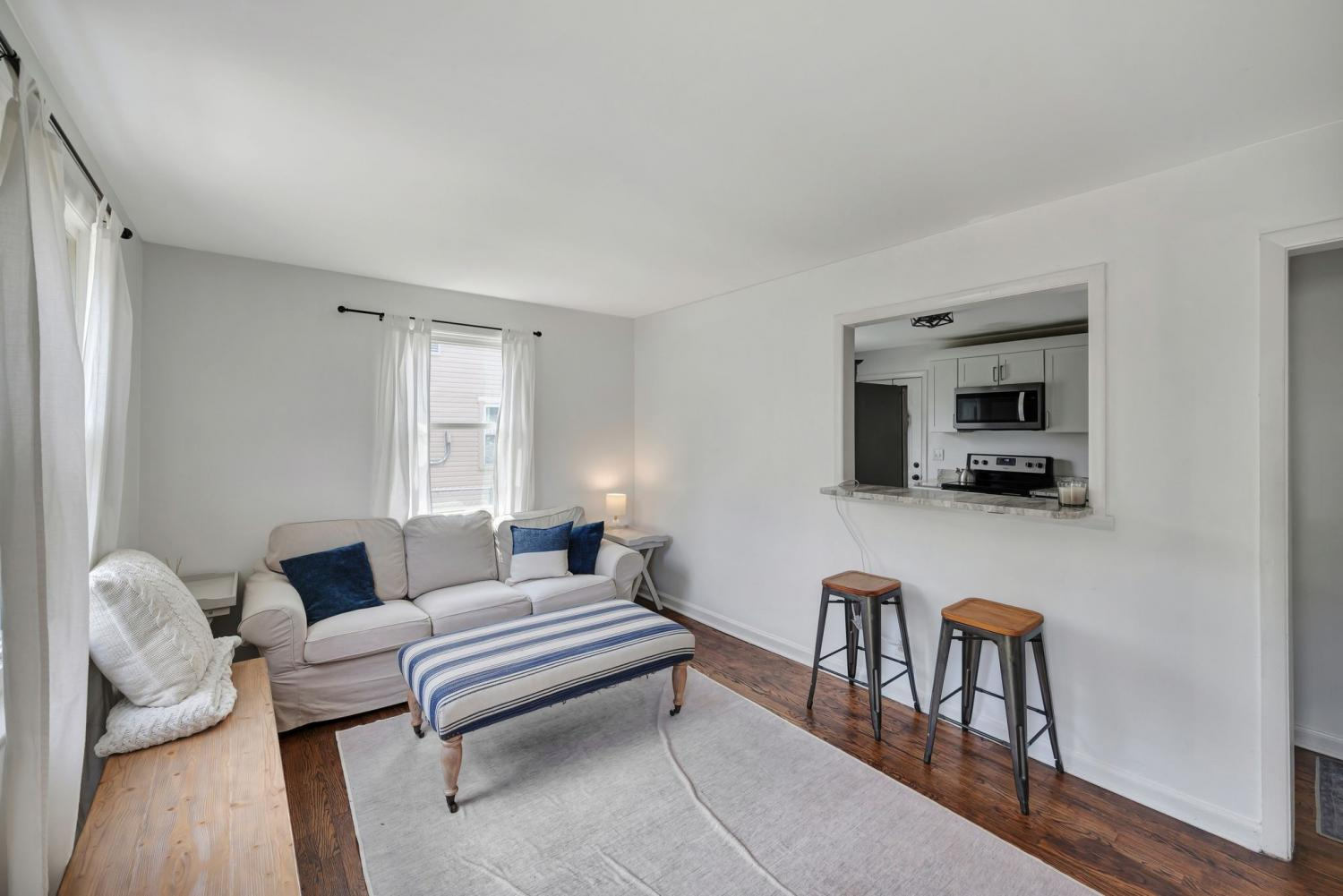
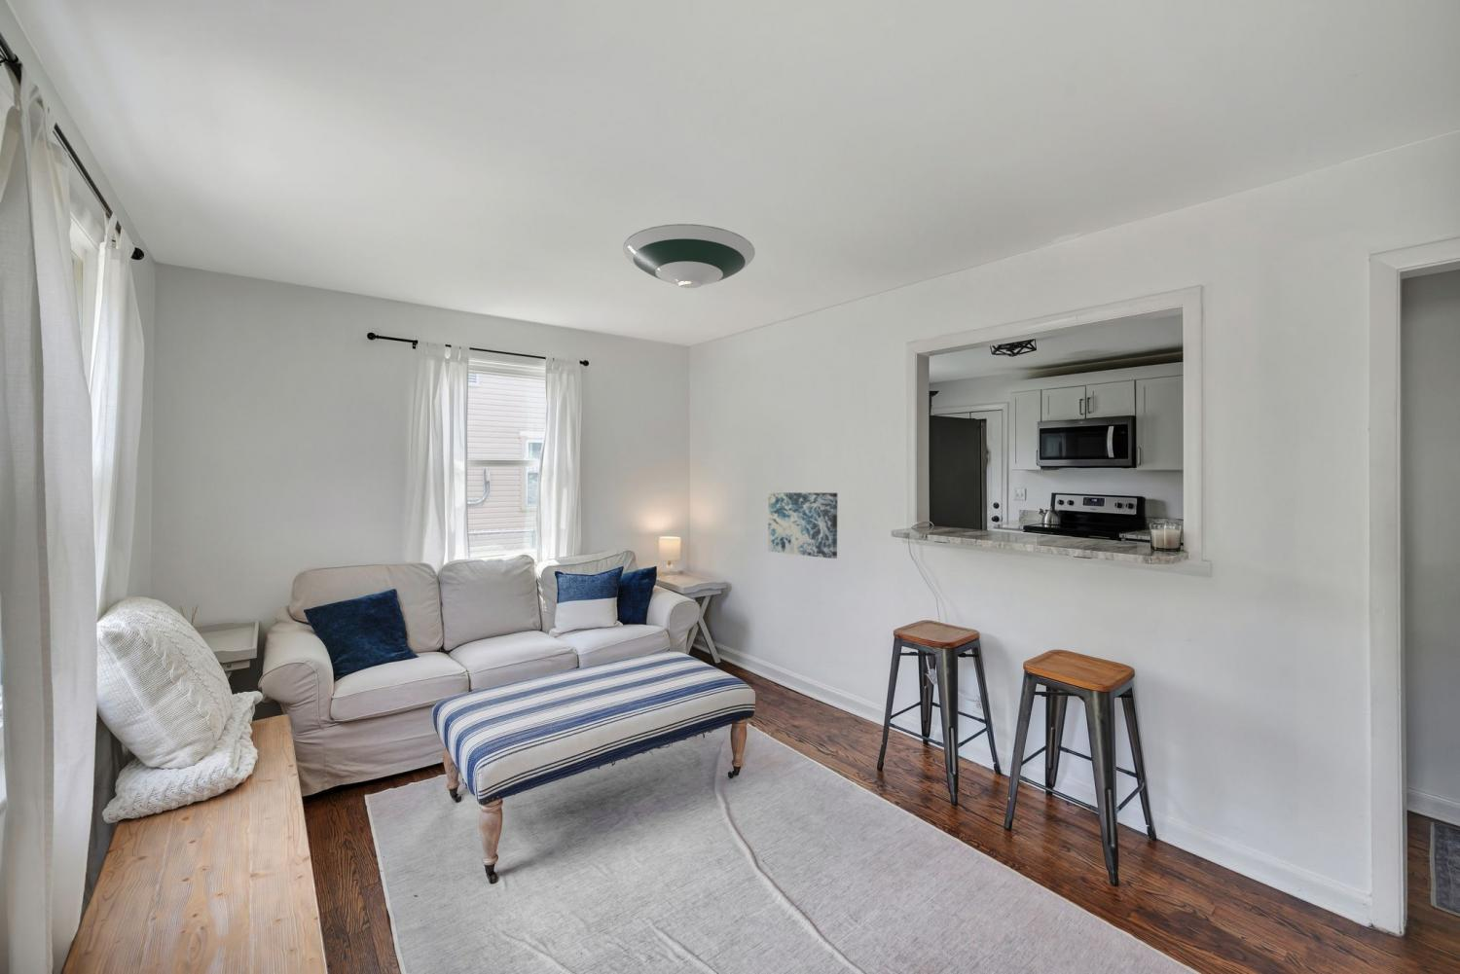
+ wall art [768,491,839,560]
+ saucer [622,223,757,289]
